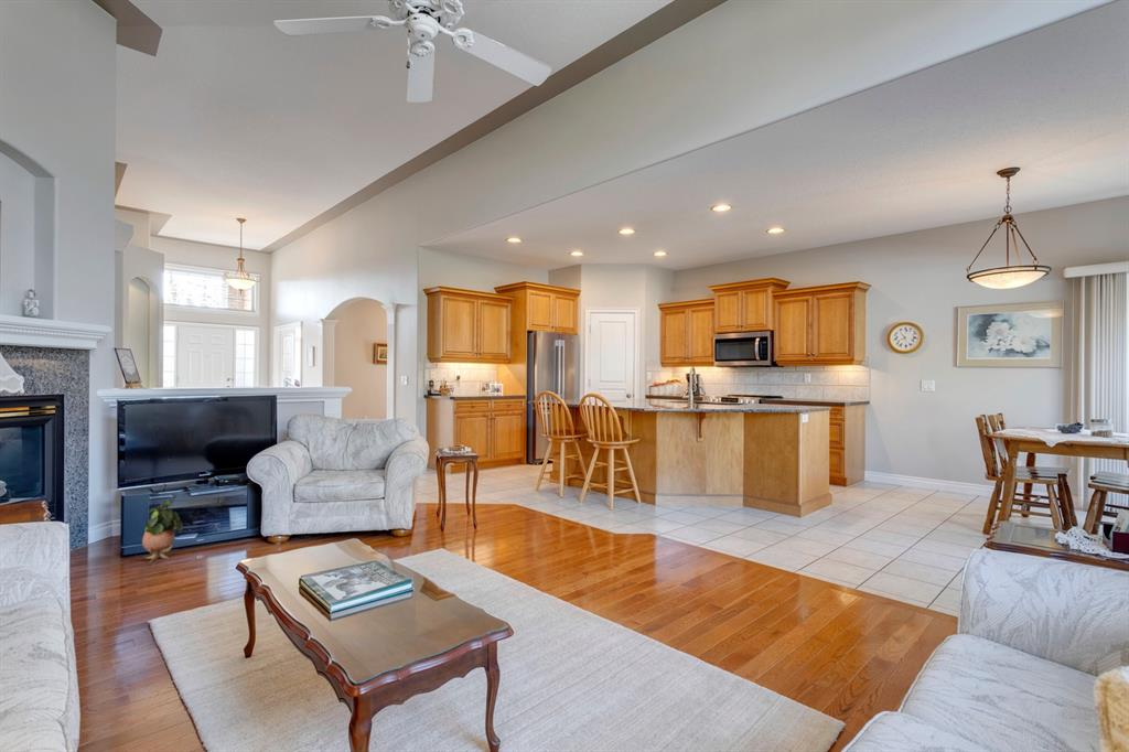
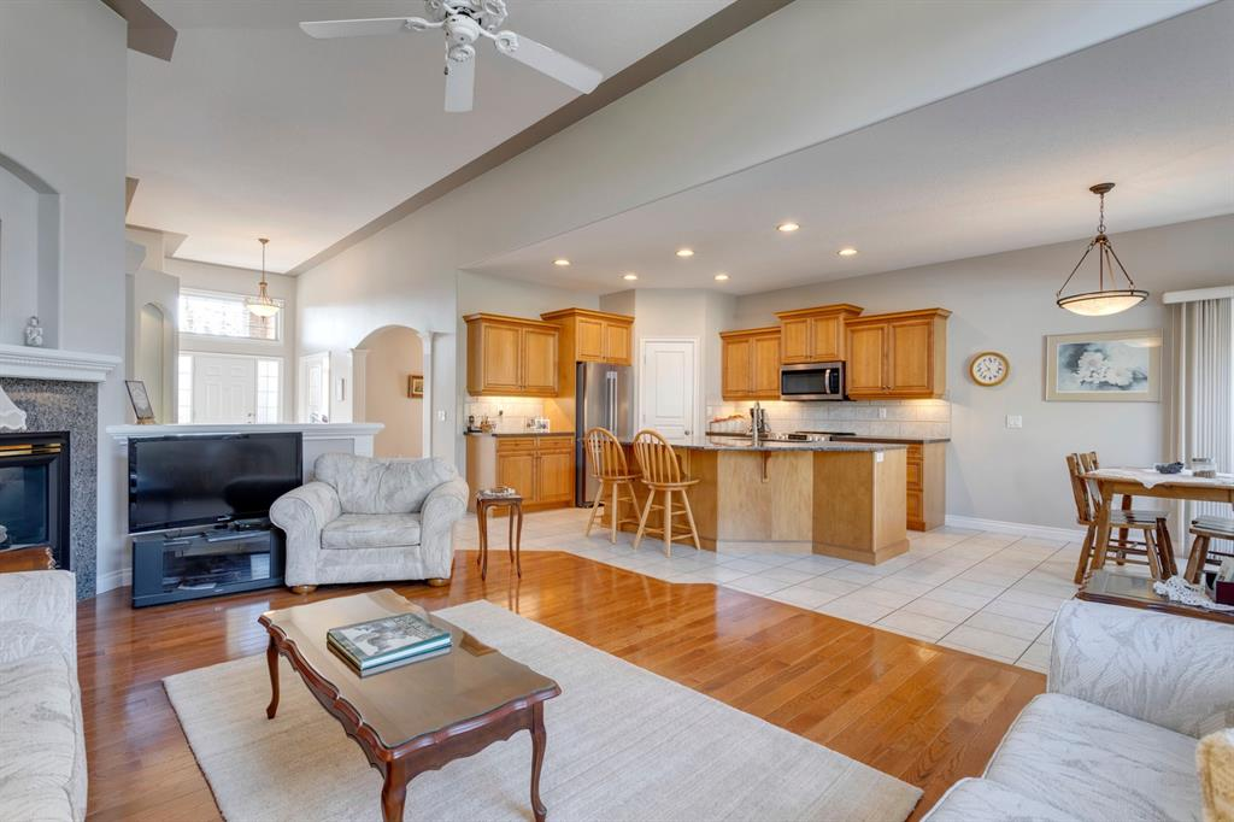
- potted plant [141,498,184,563]
